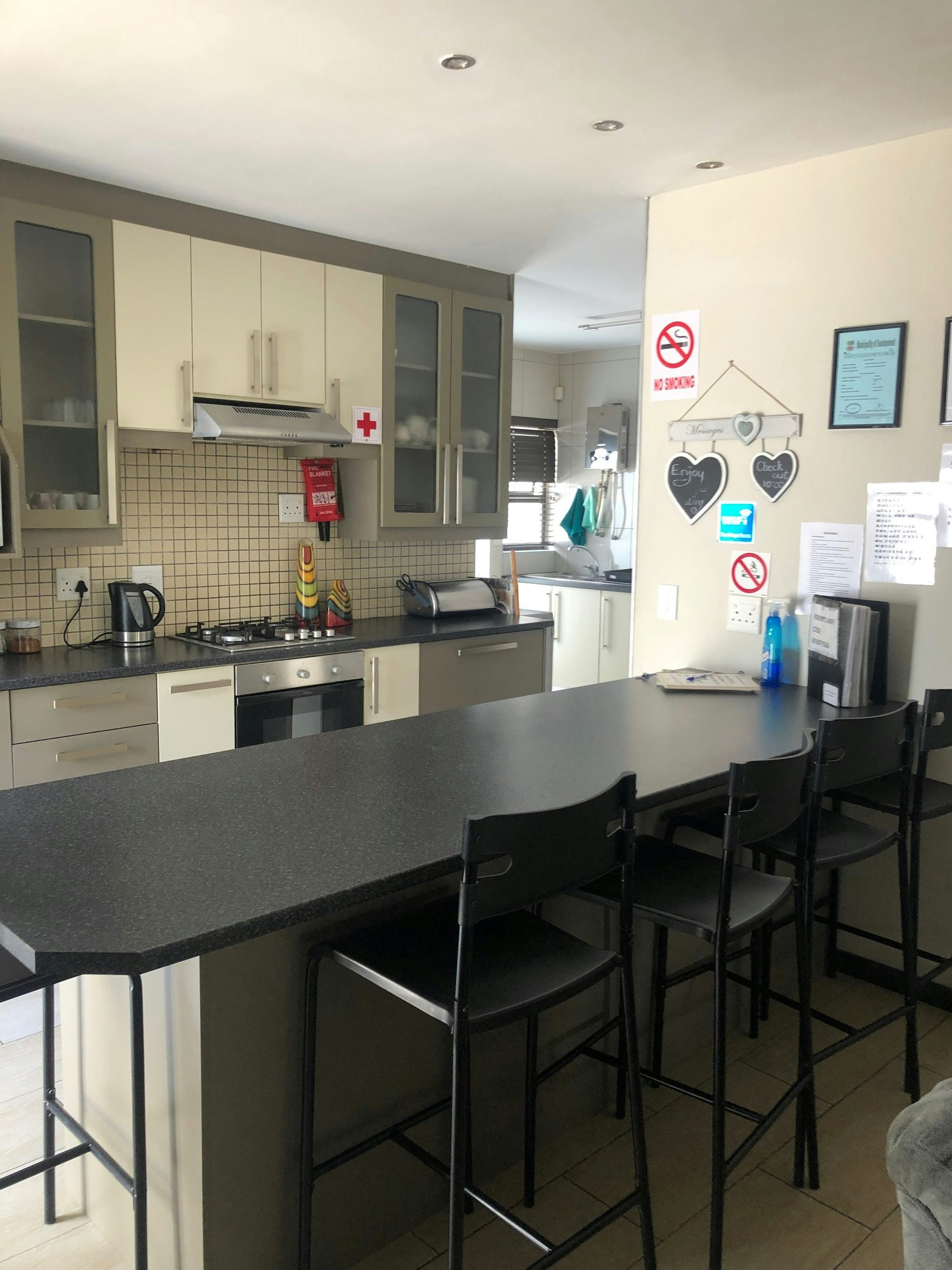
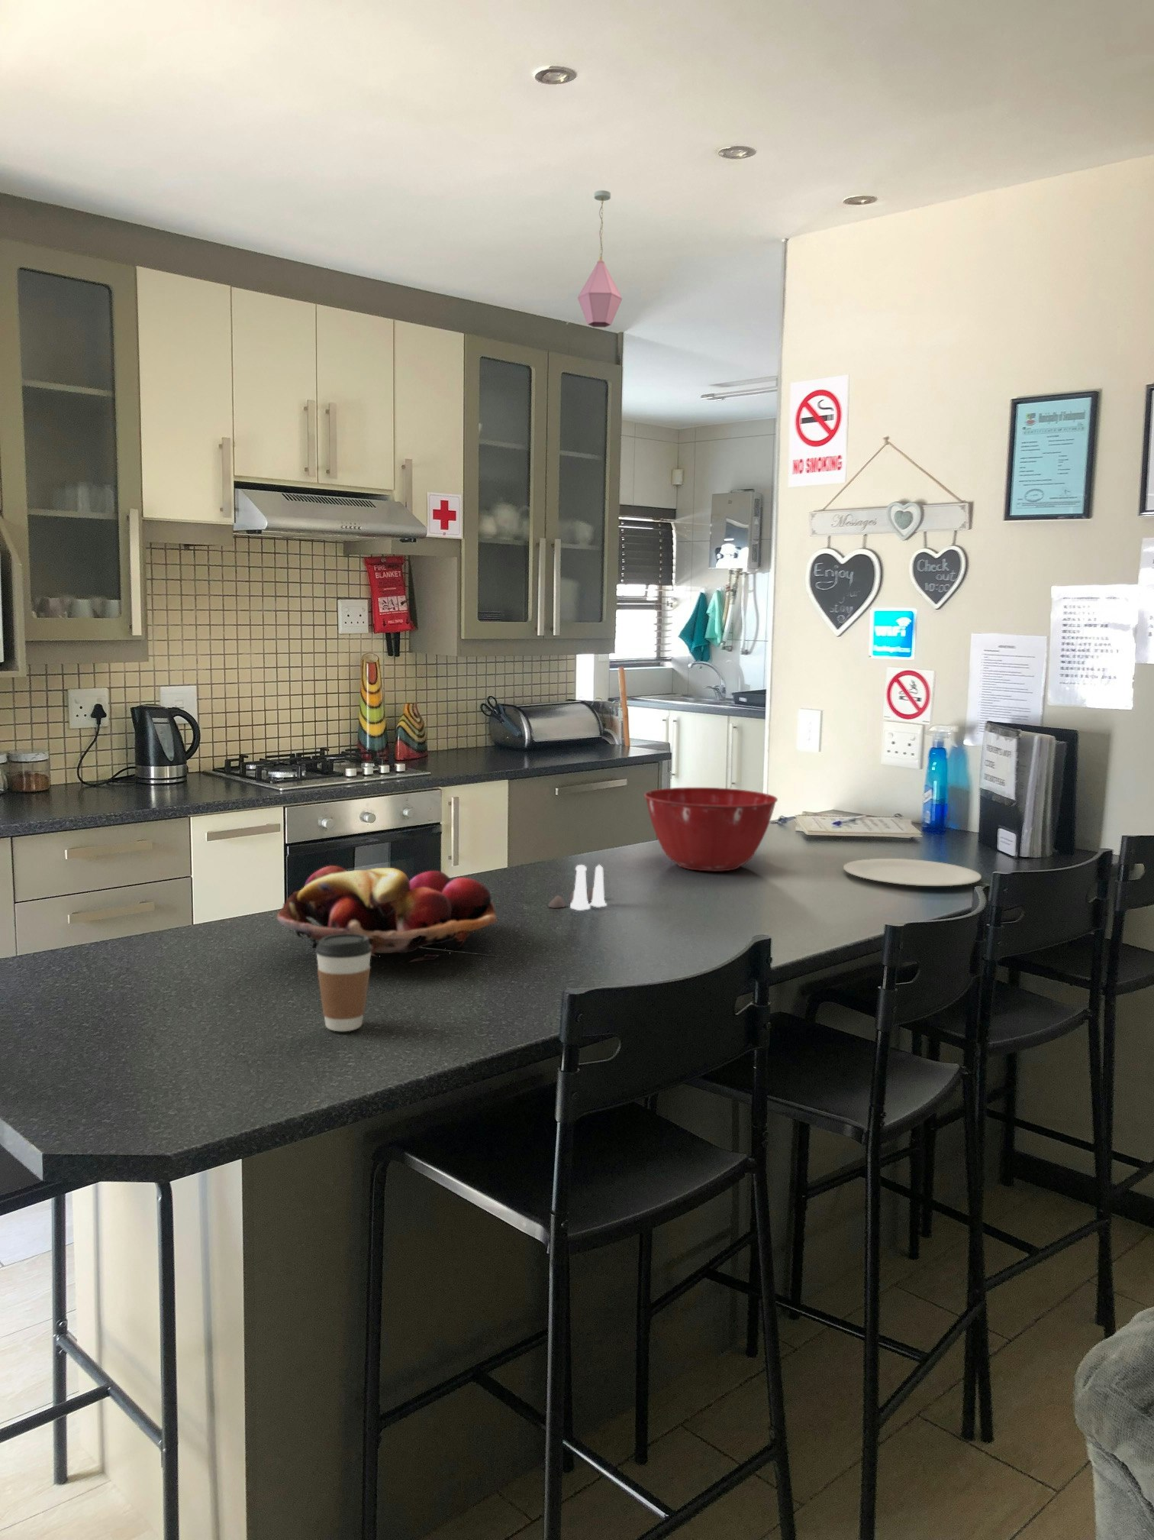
+ coffee cup [314,934,372,1032]
+ salt and pepper shaker set [547,863,607,912]
+ mixing bowl [644,787,778,872]
+ plate [842,857,982,886]
+ pendant light [577,189,623,329]
+ fruit basket [275,865,497,965]
